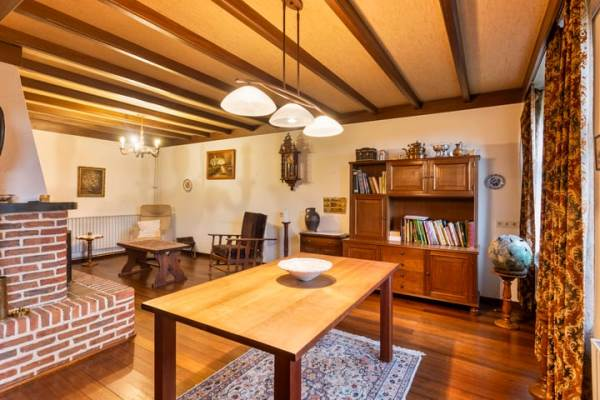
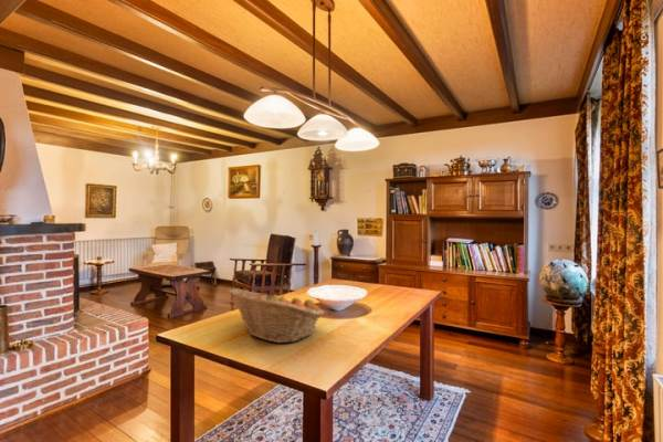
+ fruit basket [228,287,326,344]
